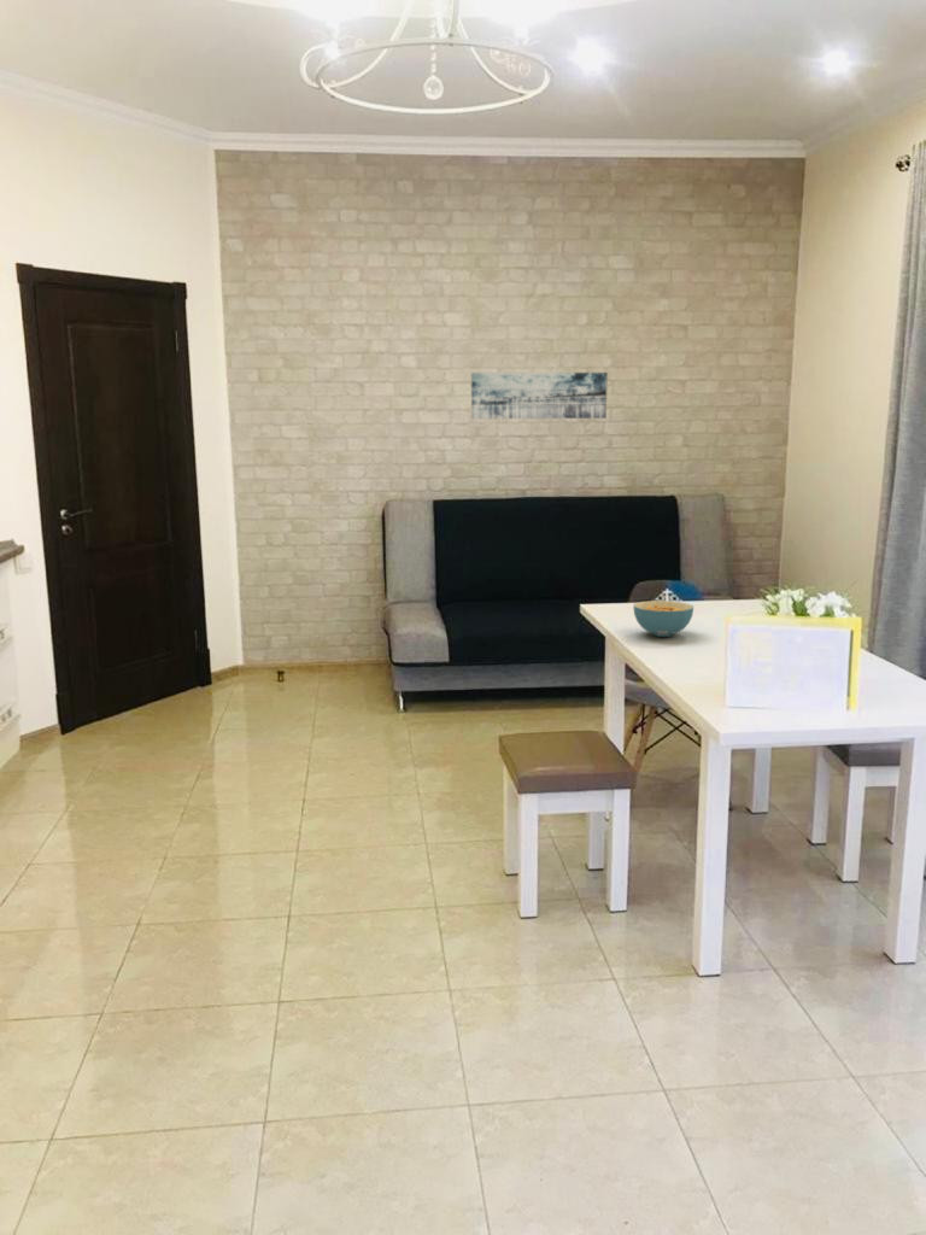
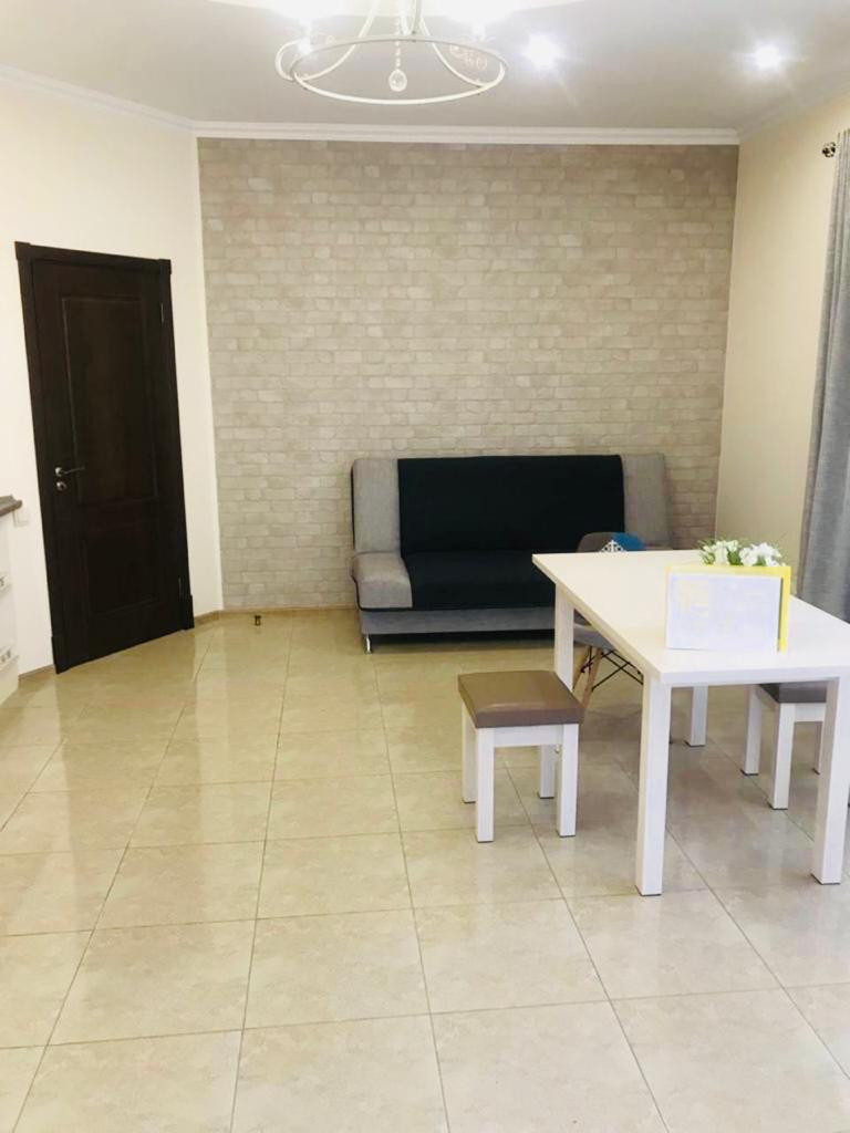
- cereal bowl [632,599,694,638]
- wall art [470,371,609,420]
